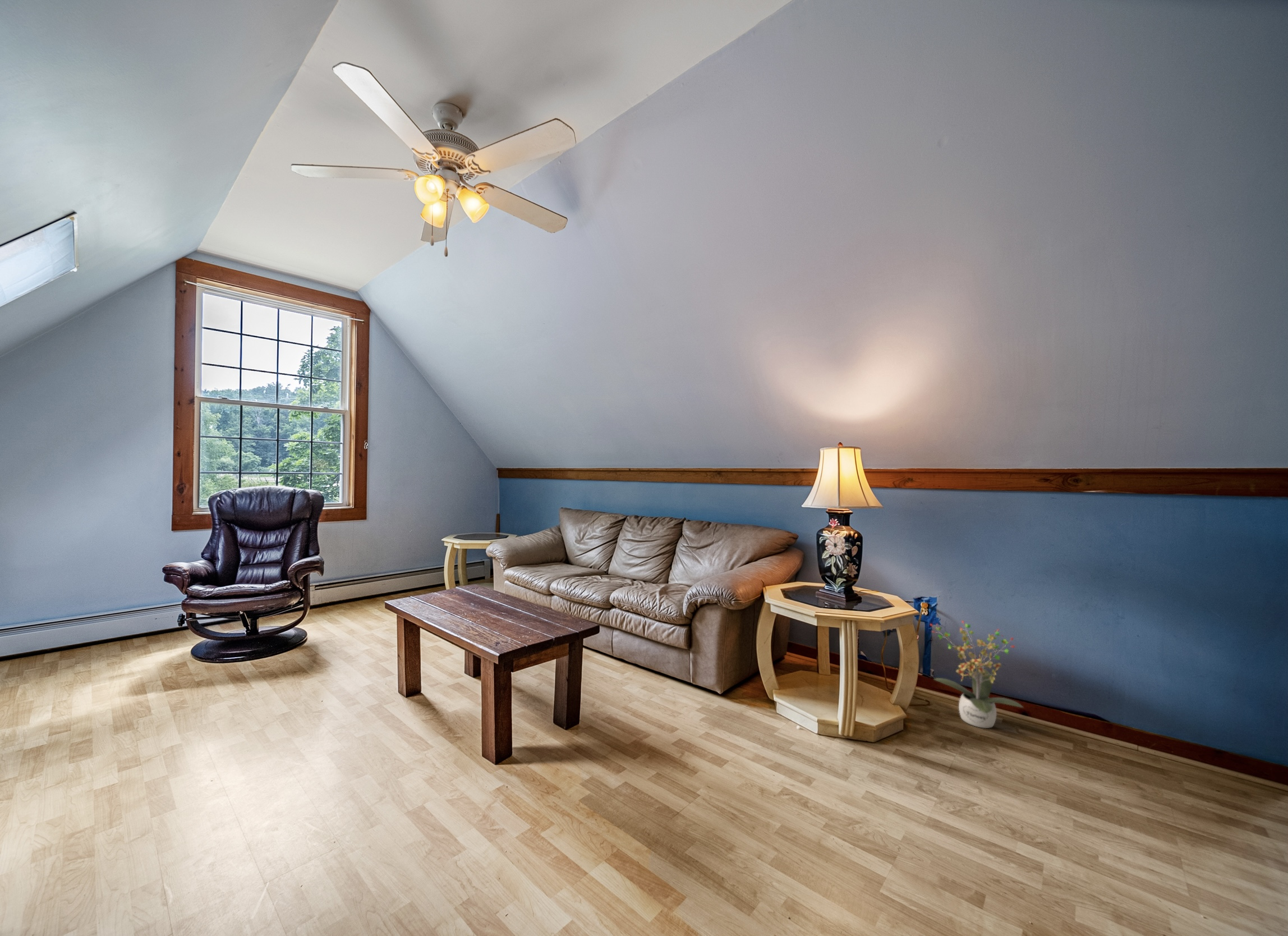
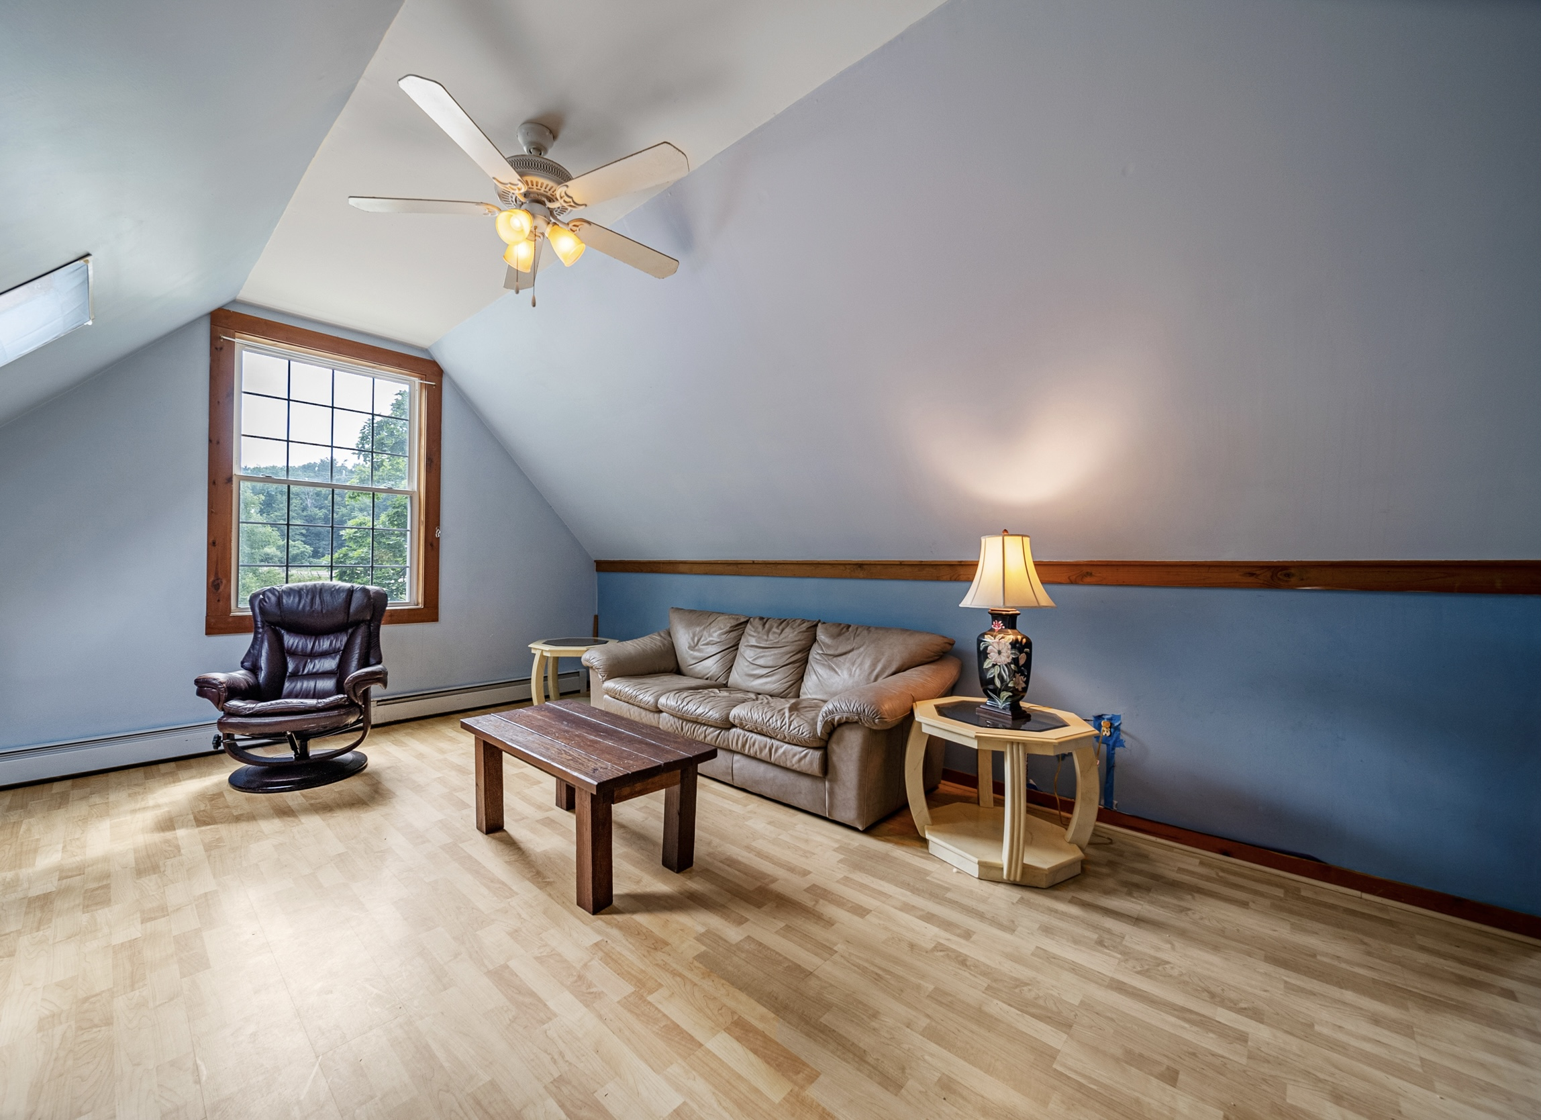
- potted plant [930,620,1024,729]
